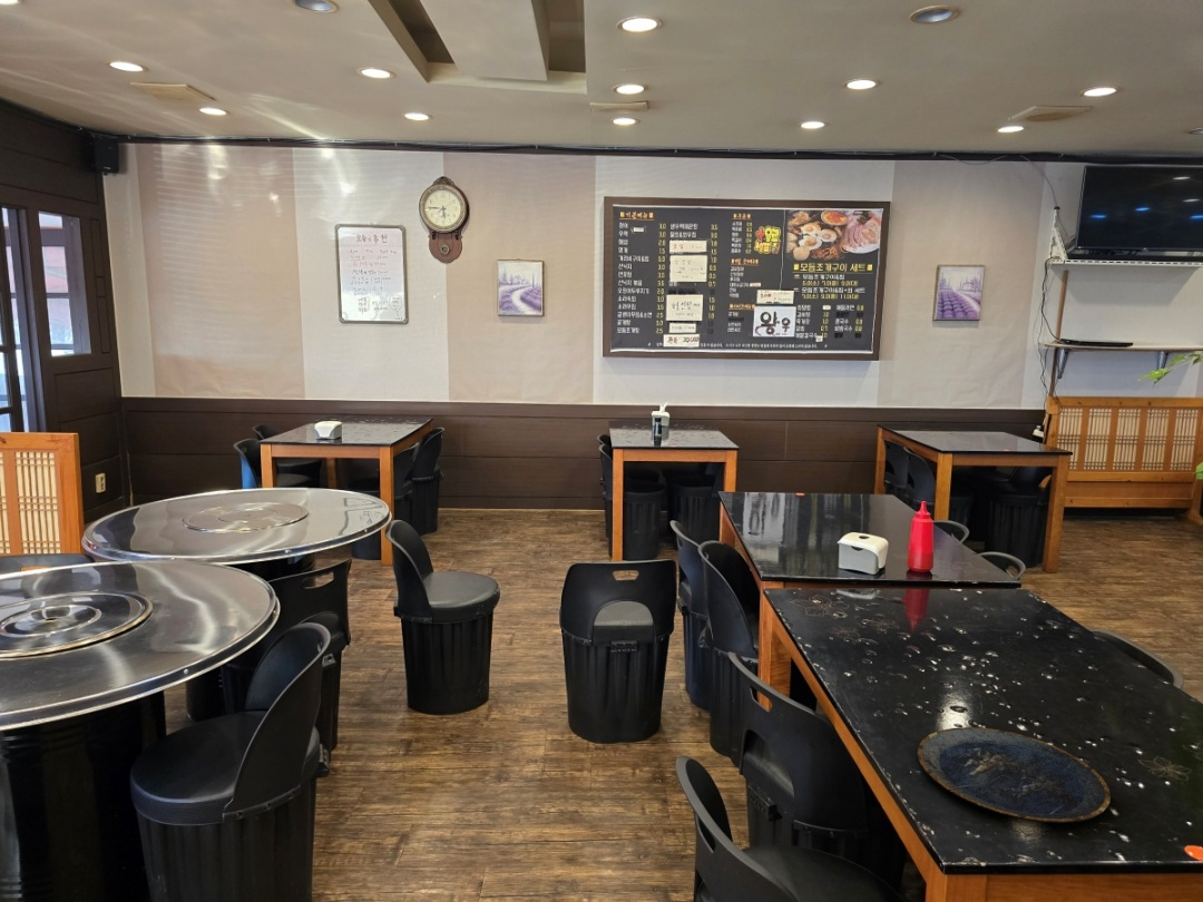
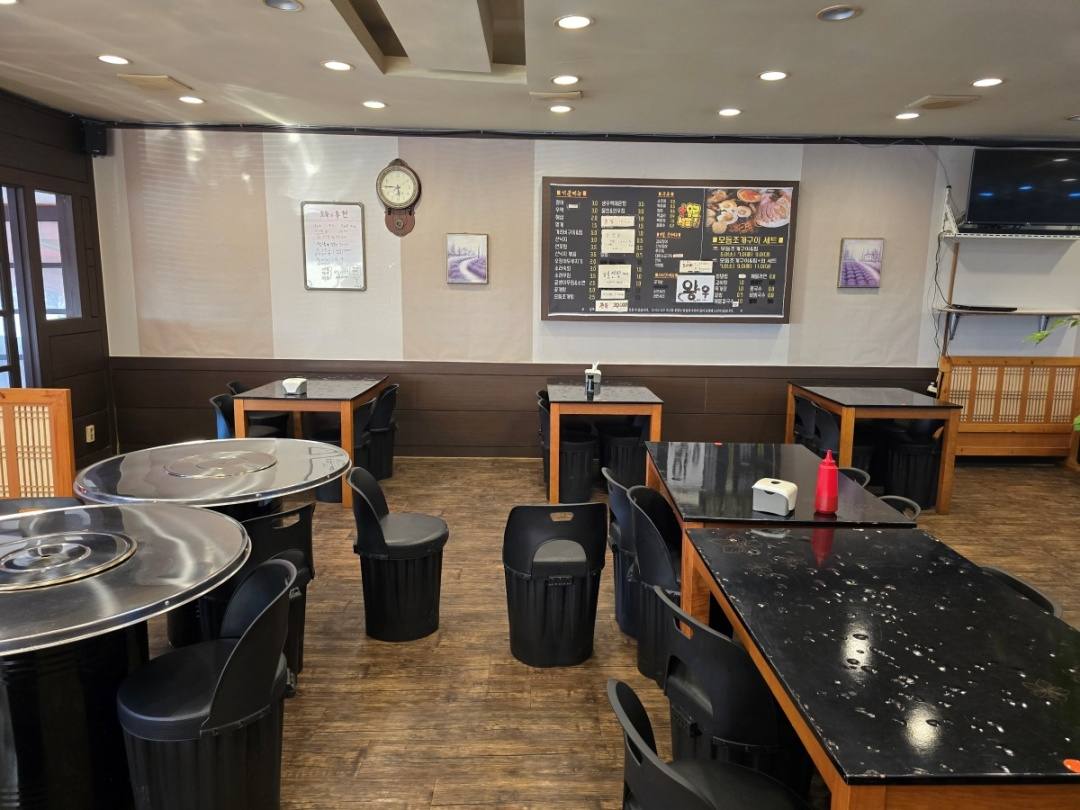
- plate [917,726,1112,824]
